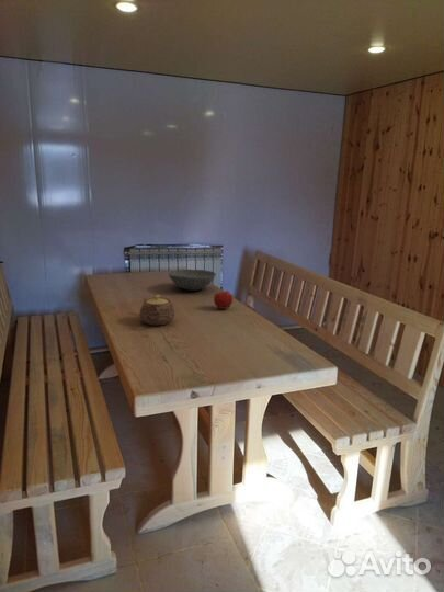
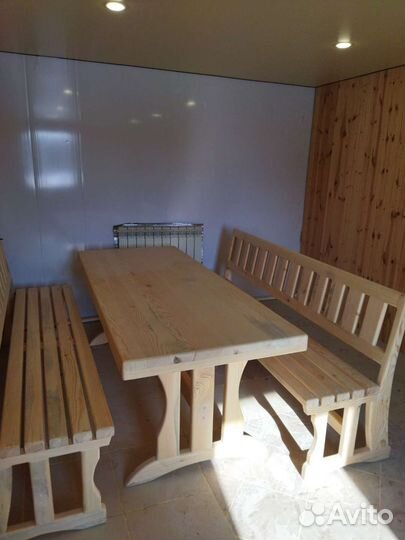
- bowl [168,269,217,292]
- teapot [138,293,175,327]
- fruit [213,287,234,310]
